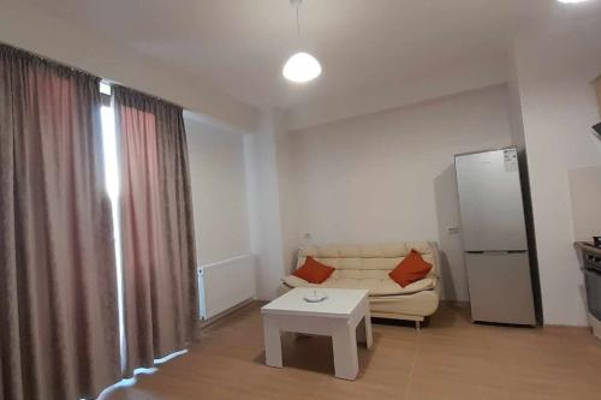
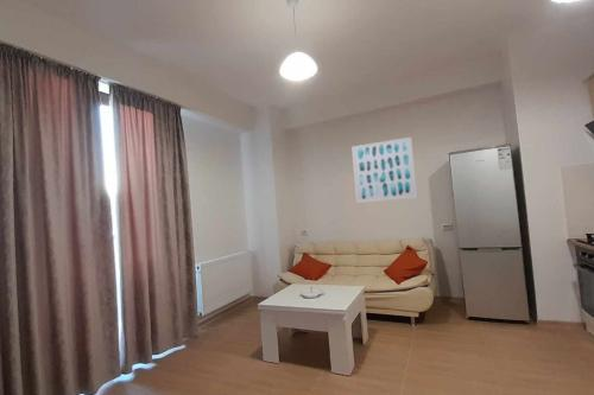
+ wall art [350,136,418,204]
